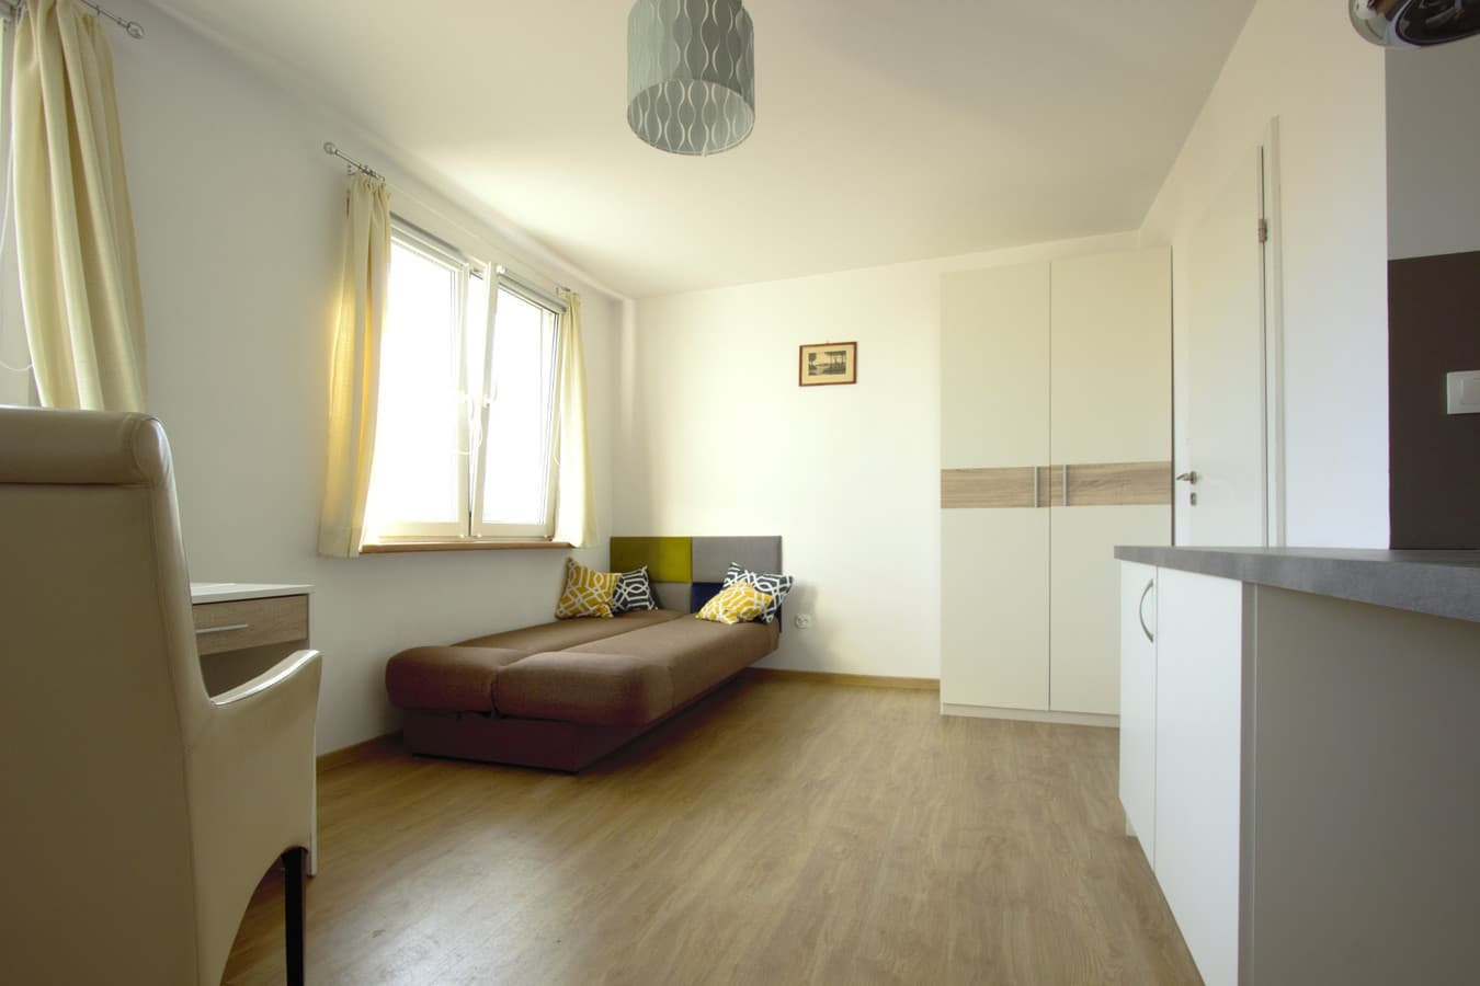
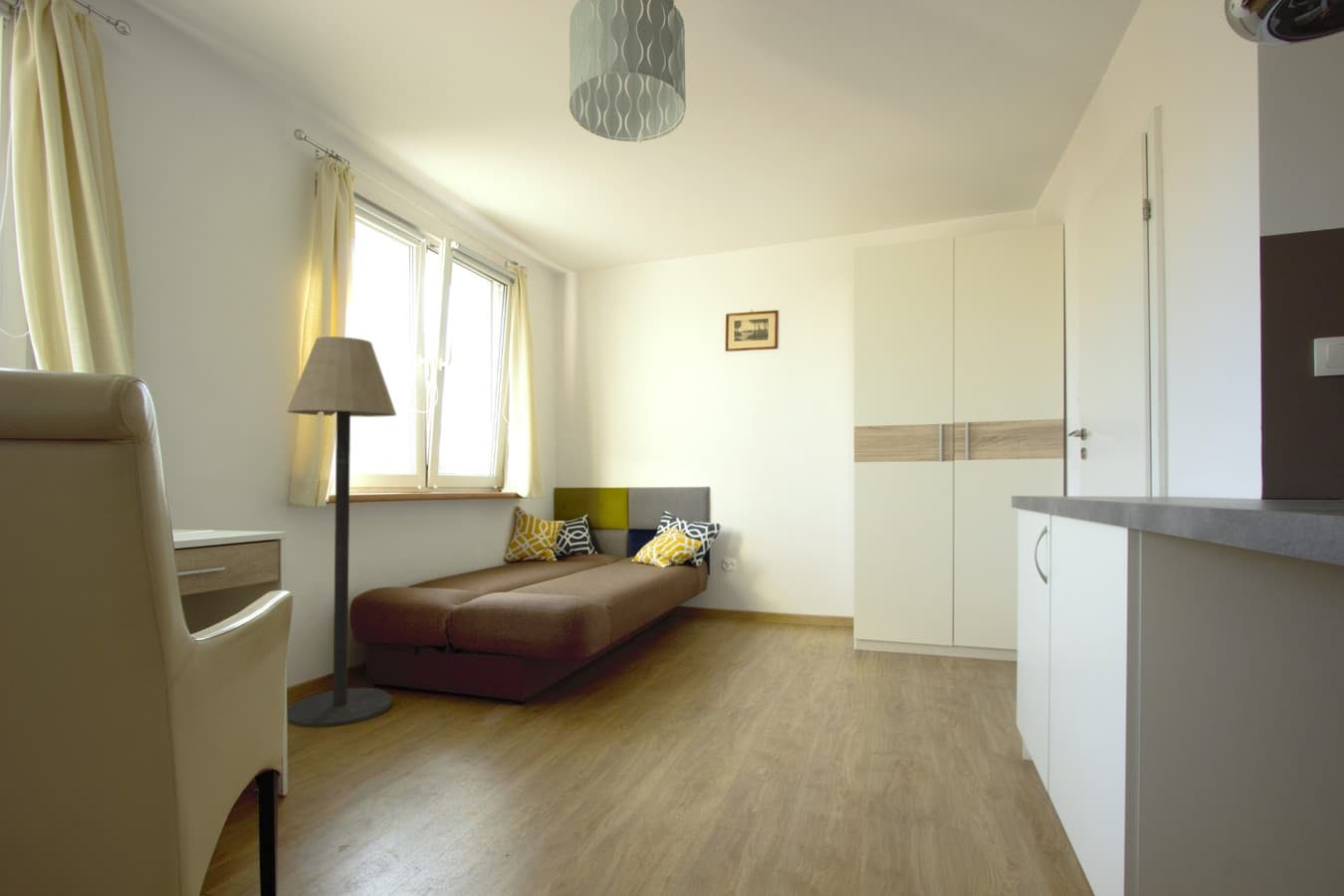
+ floor lamp [286,336,397,728]
